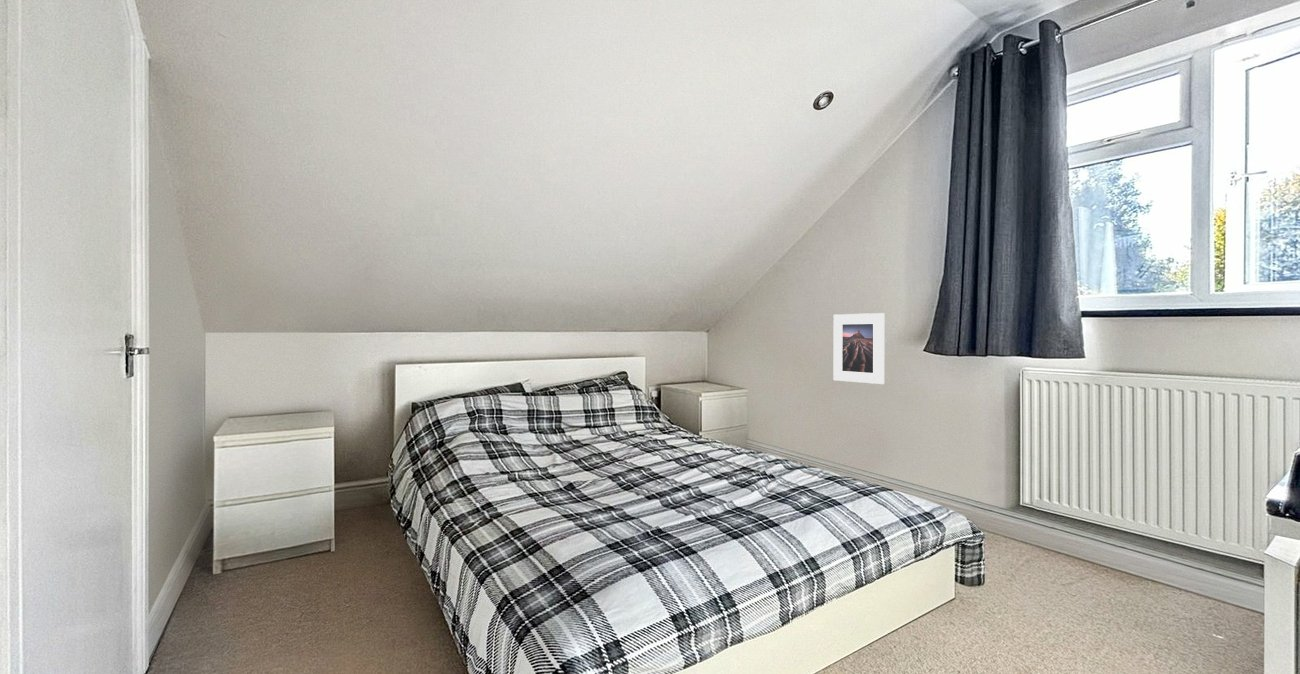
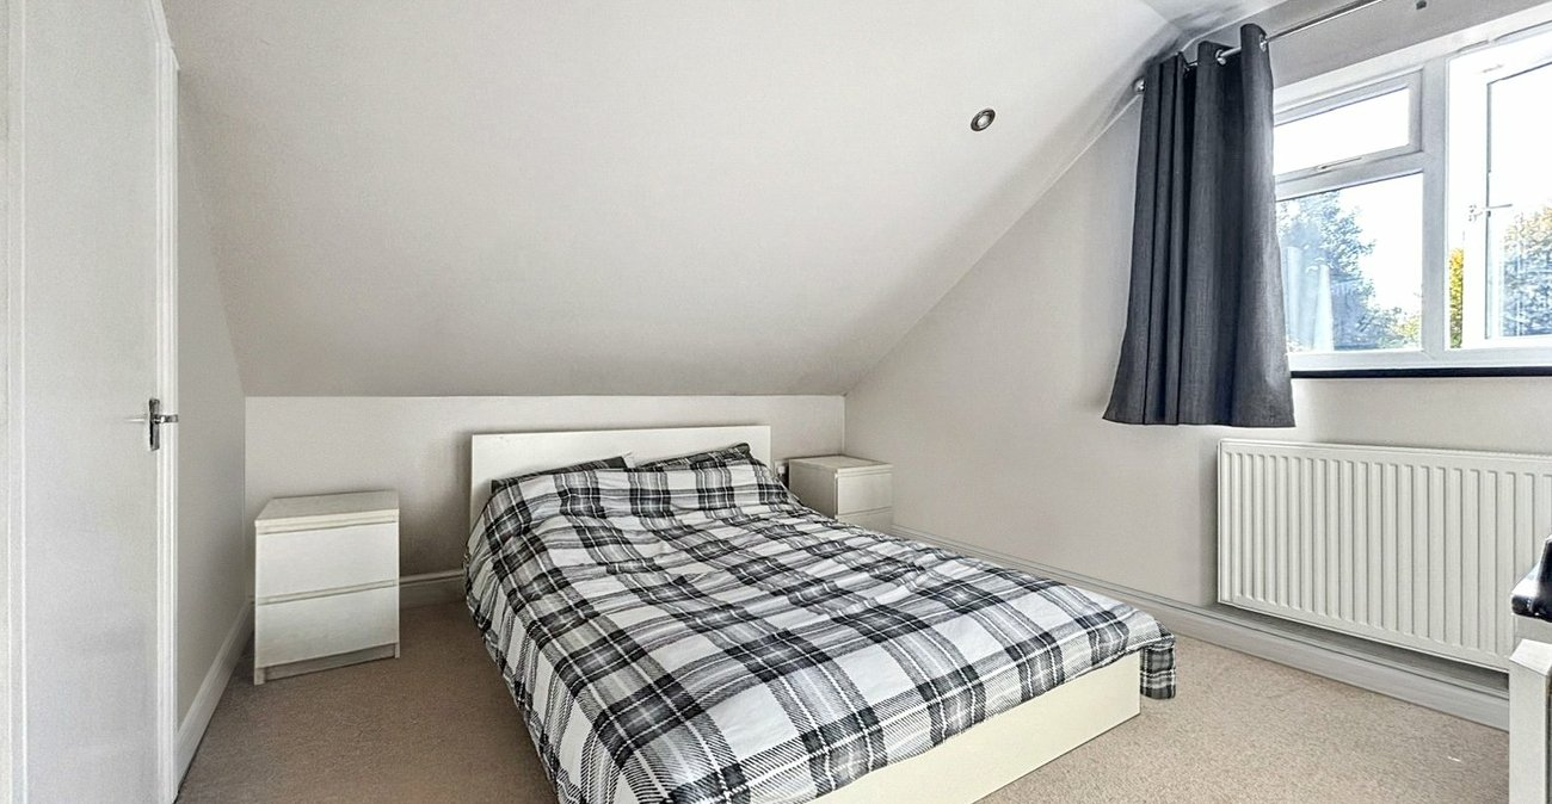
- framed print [833,312,885,385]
